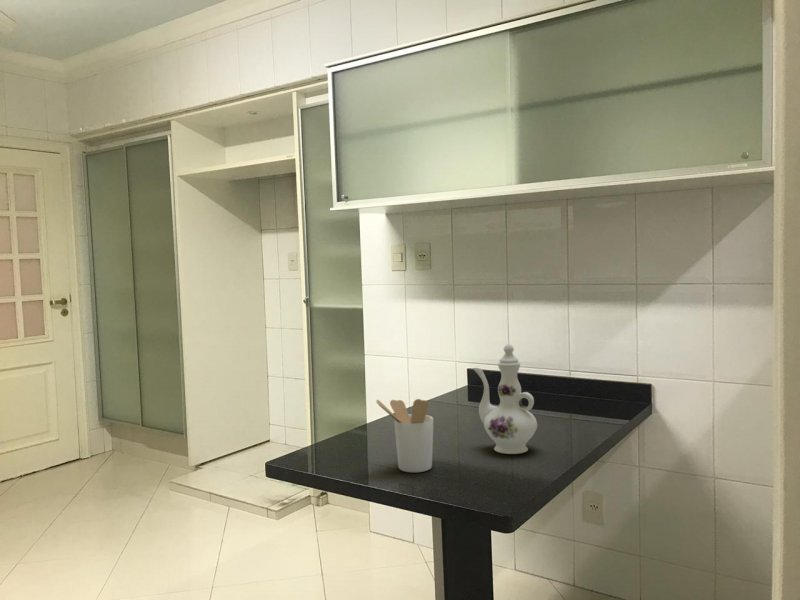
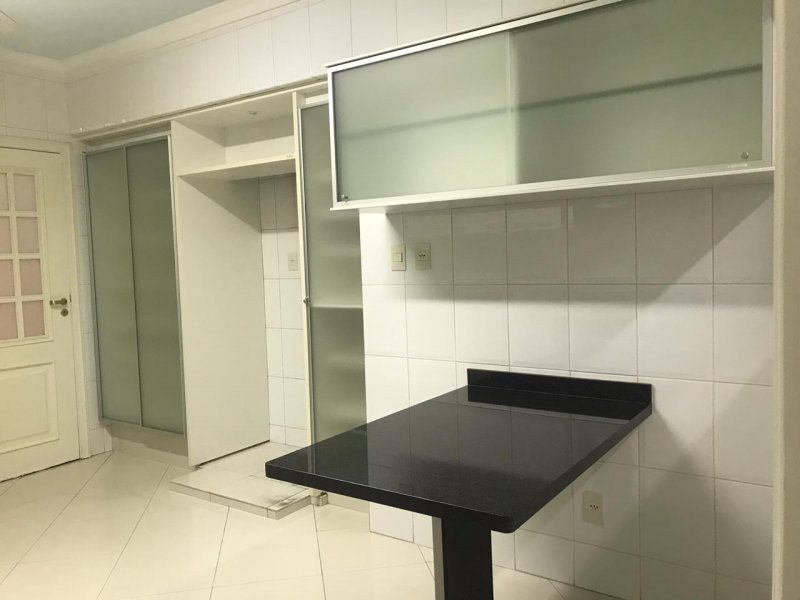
- utensil holder [375,398,434,473]
- chinaware [472,343,538,455]
